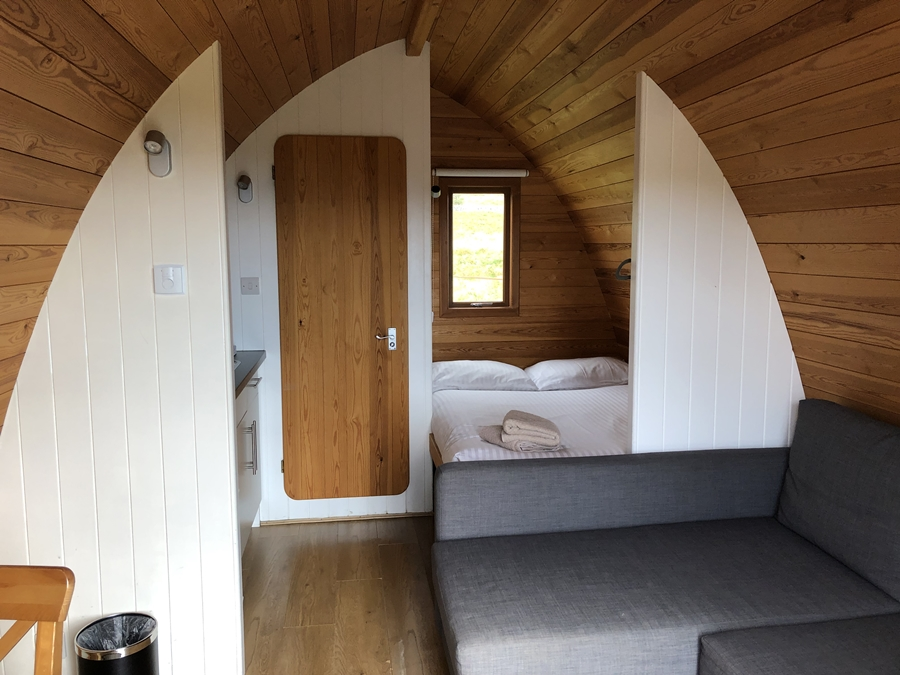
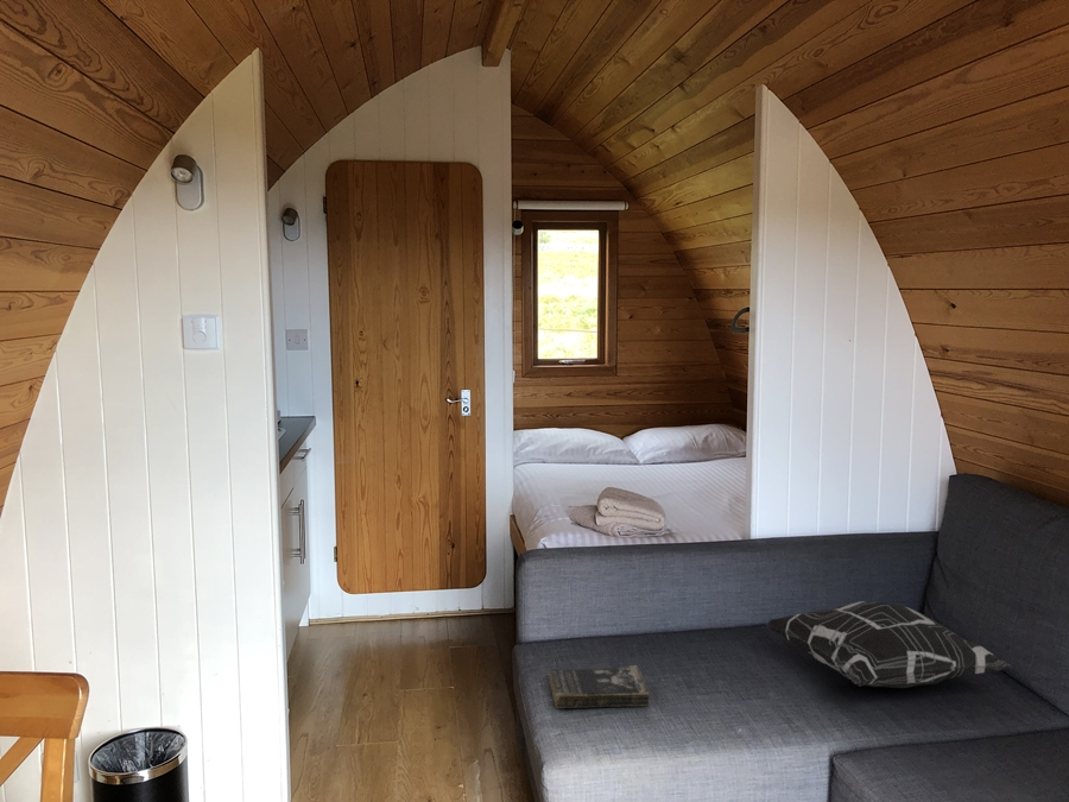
+ book [549,664,651,709]
+ decorative pillow [765,600,1012,689]
